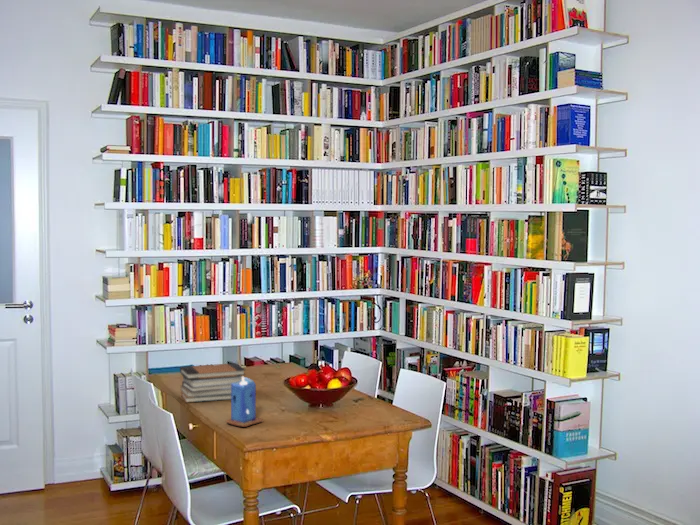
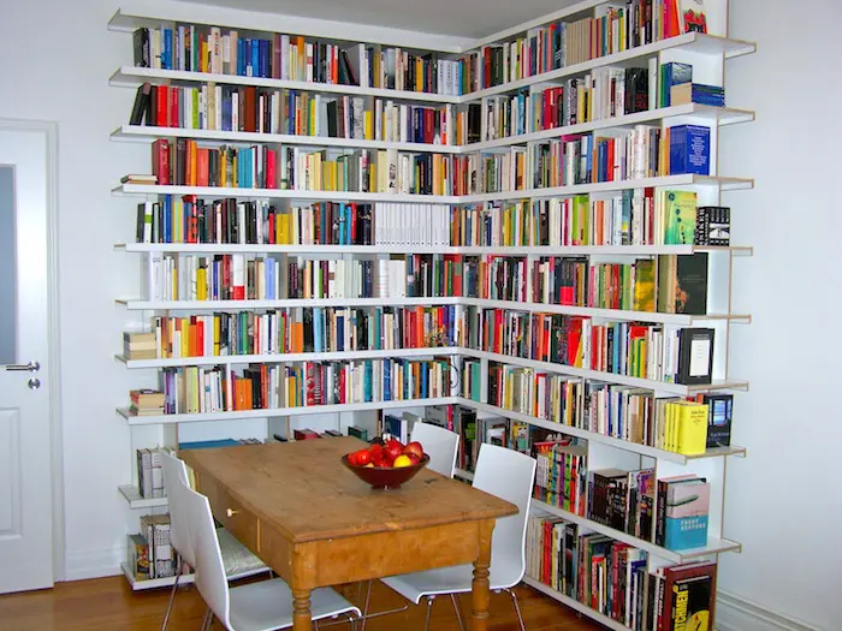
- book stack [179,362,247,404]
- candle [225,375,264,428]
